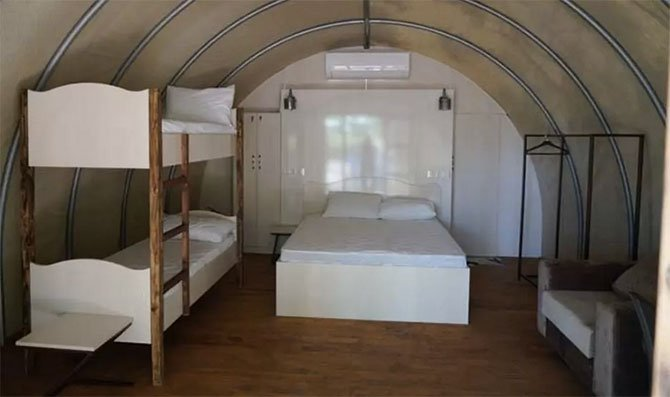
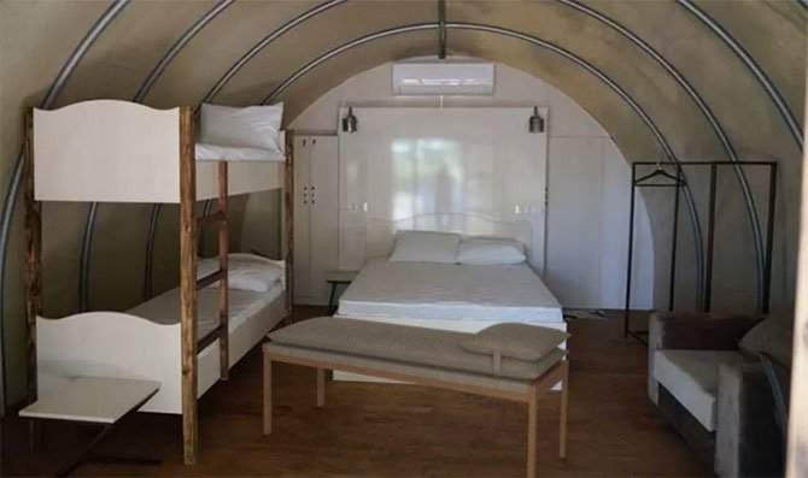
+ bench [262,315,573,478]
